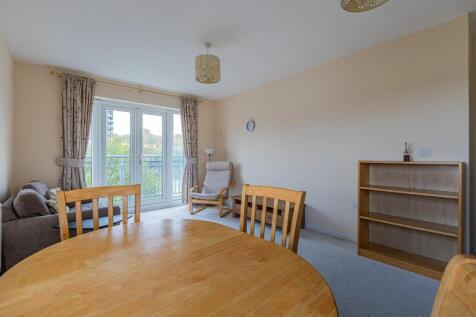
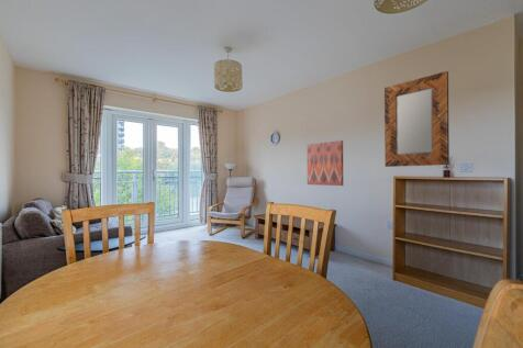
+ wall art [307,139,344,187]
+ home mirror [383,70,450,168]
